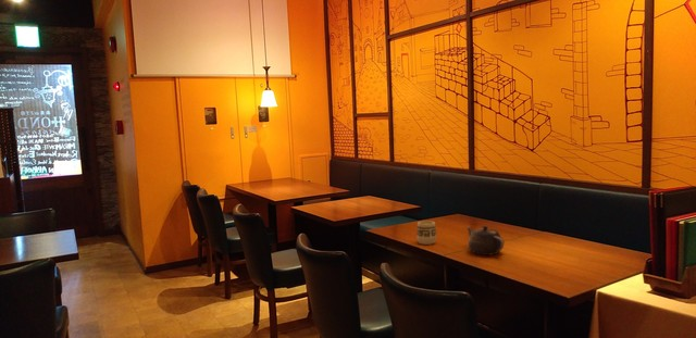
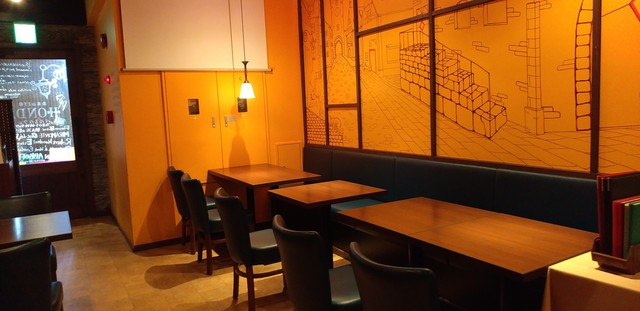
- teapot [465,225,505,256]
- cup [415,220,438,246]
